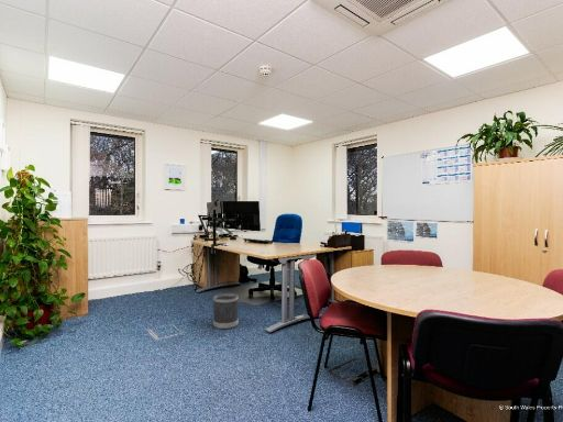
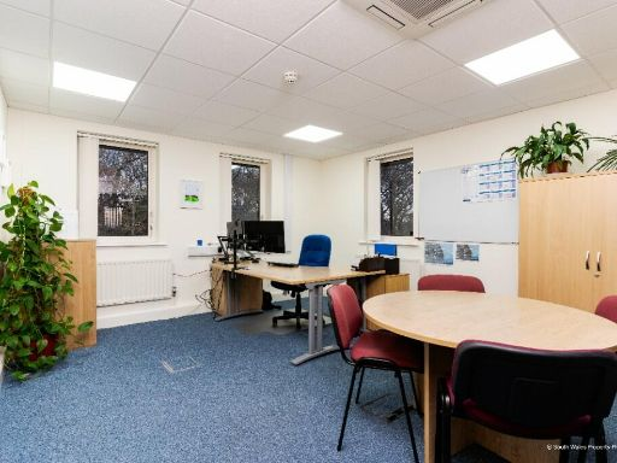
- wastebasket [212,292,240,330]
